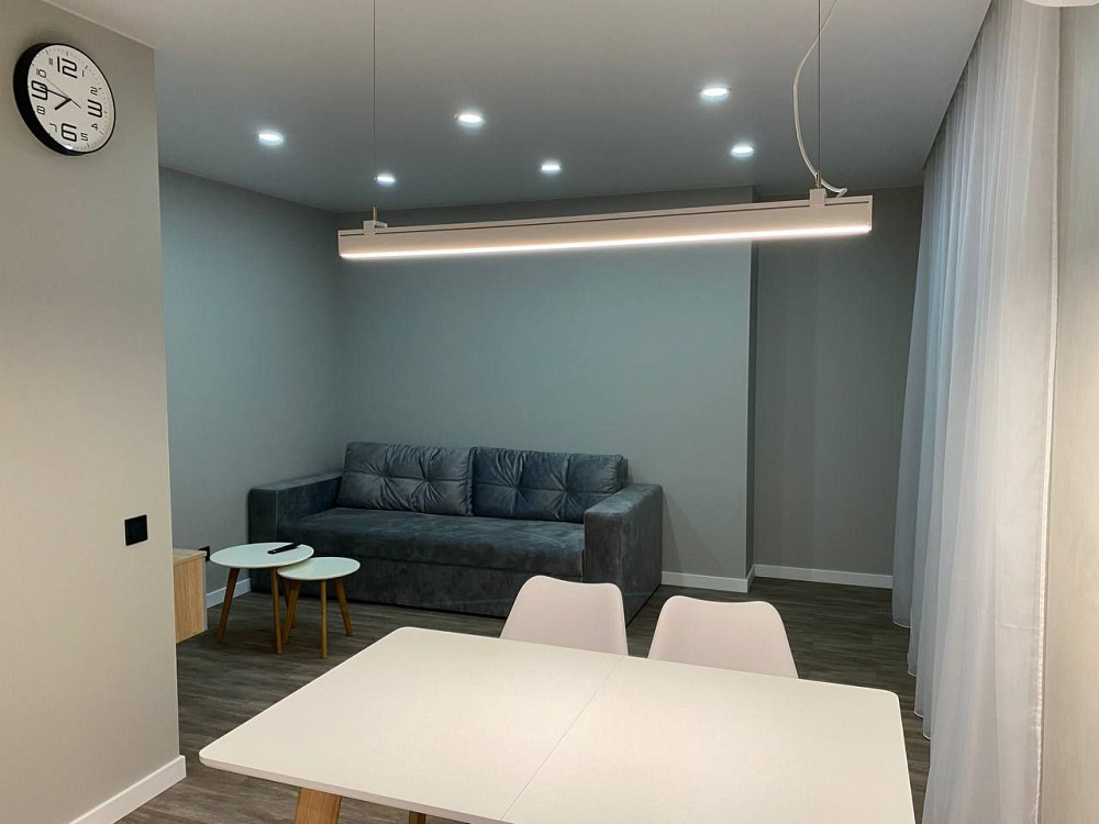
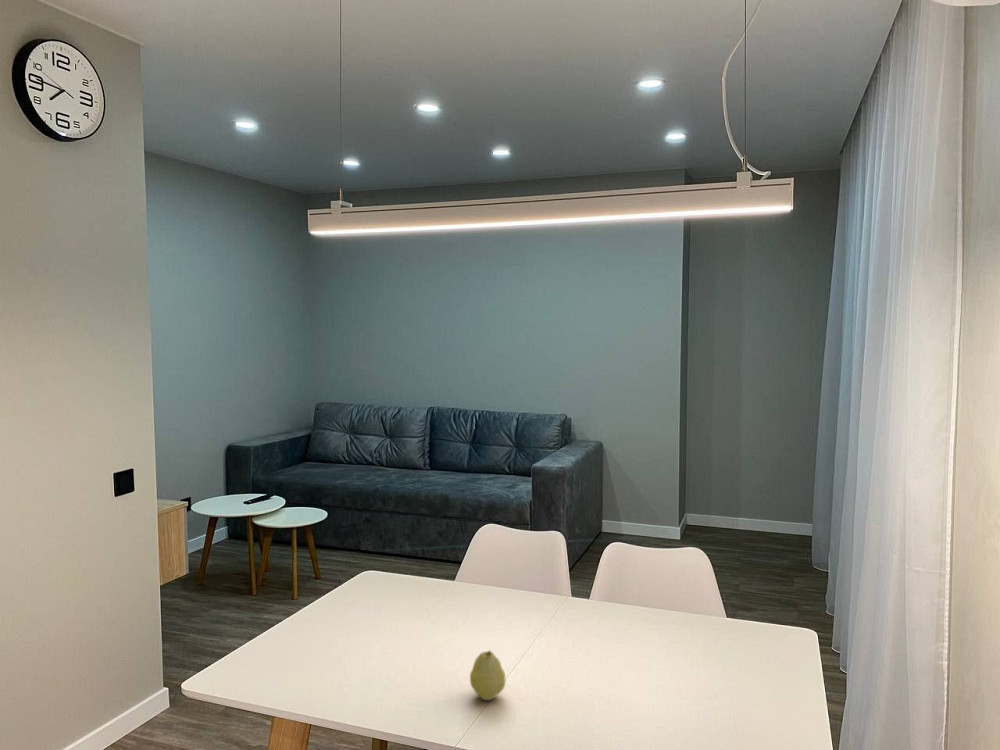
+ fruit [469,649,506,701]
